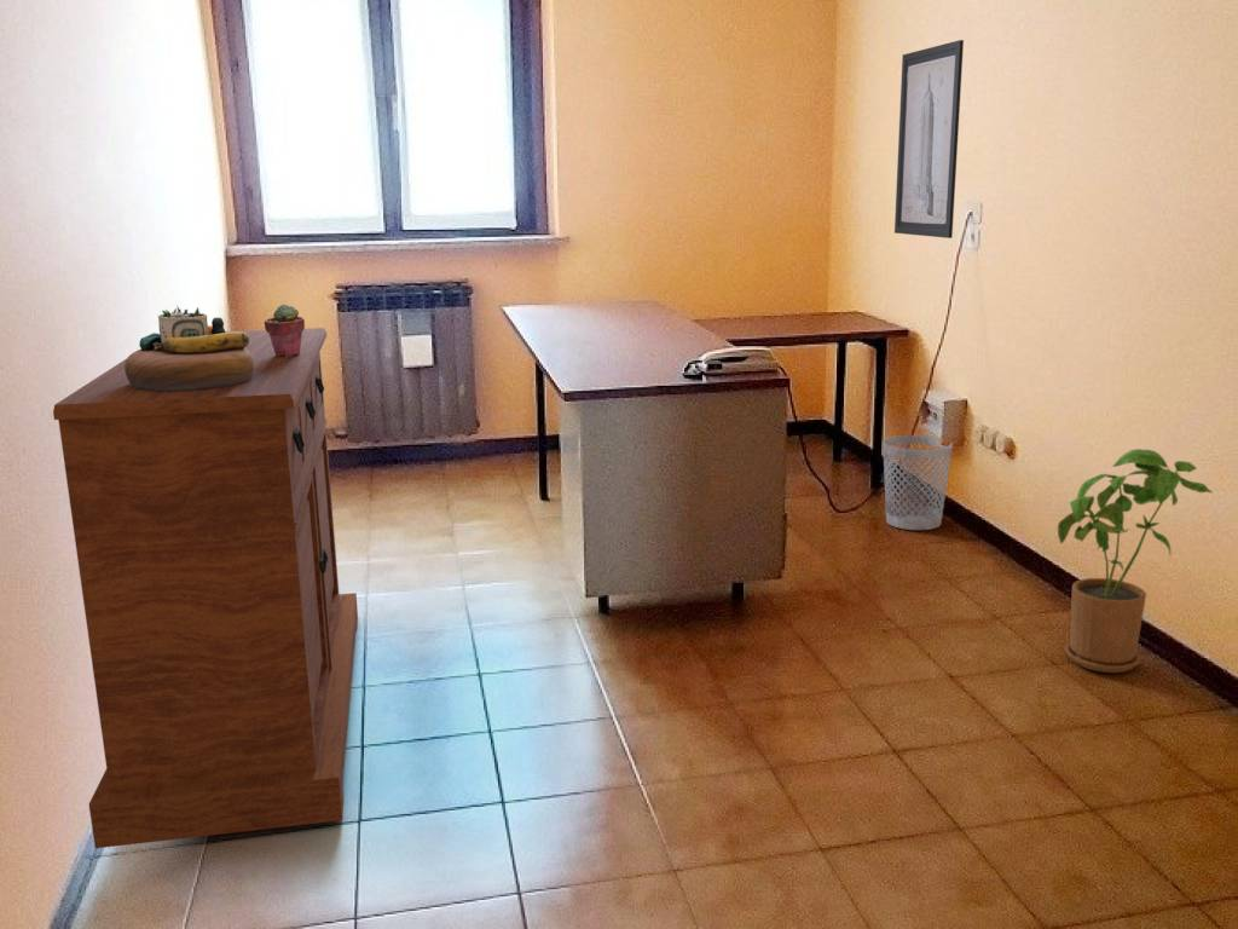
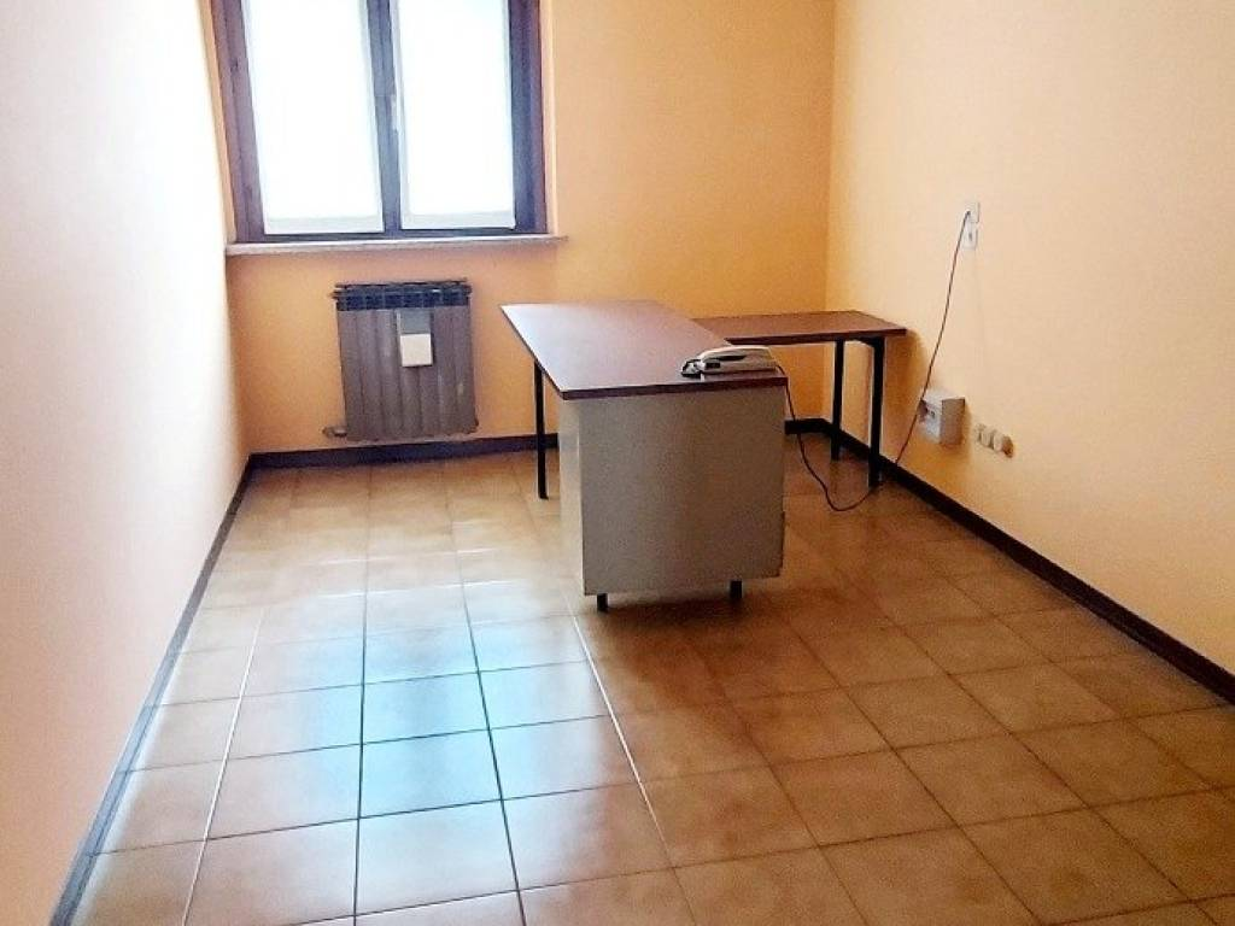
- wastebasket [881,434,954,531]
- wall art [893,39,965,240]
- potted succulent [262,304,306,357]
- decorative bowl [125,306,254,391]
- sideboard [52,327,359,849]
- house plant [1057,448,1214,674]
